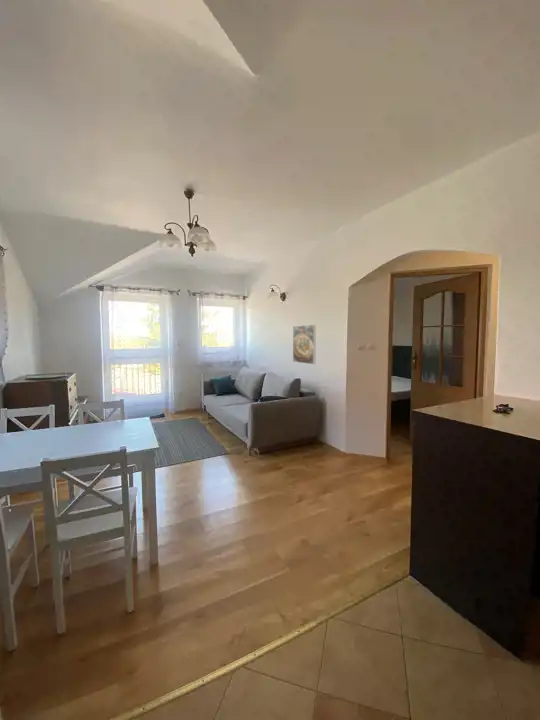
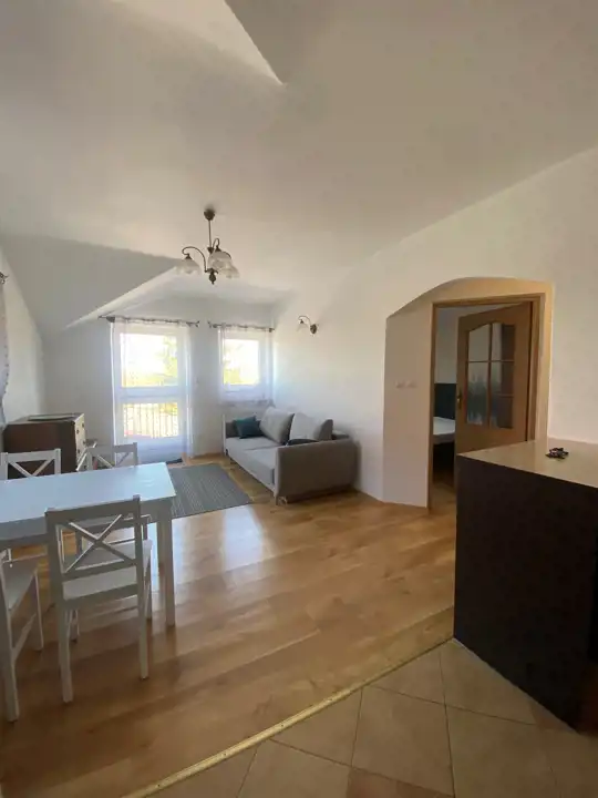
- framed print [292,324,317,365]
